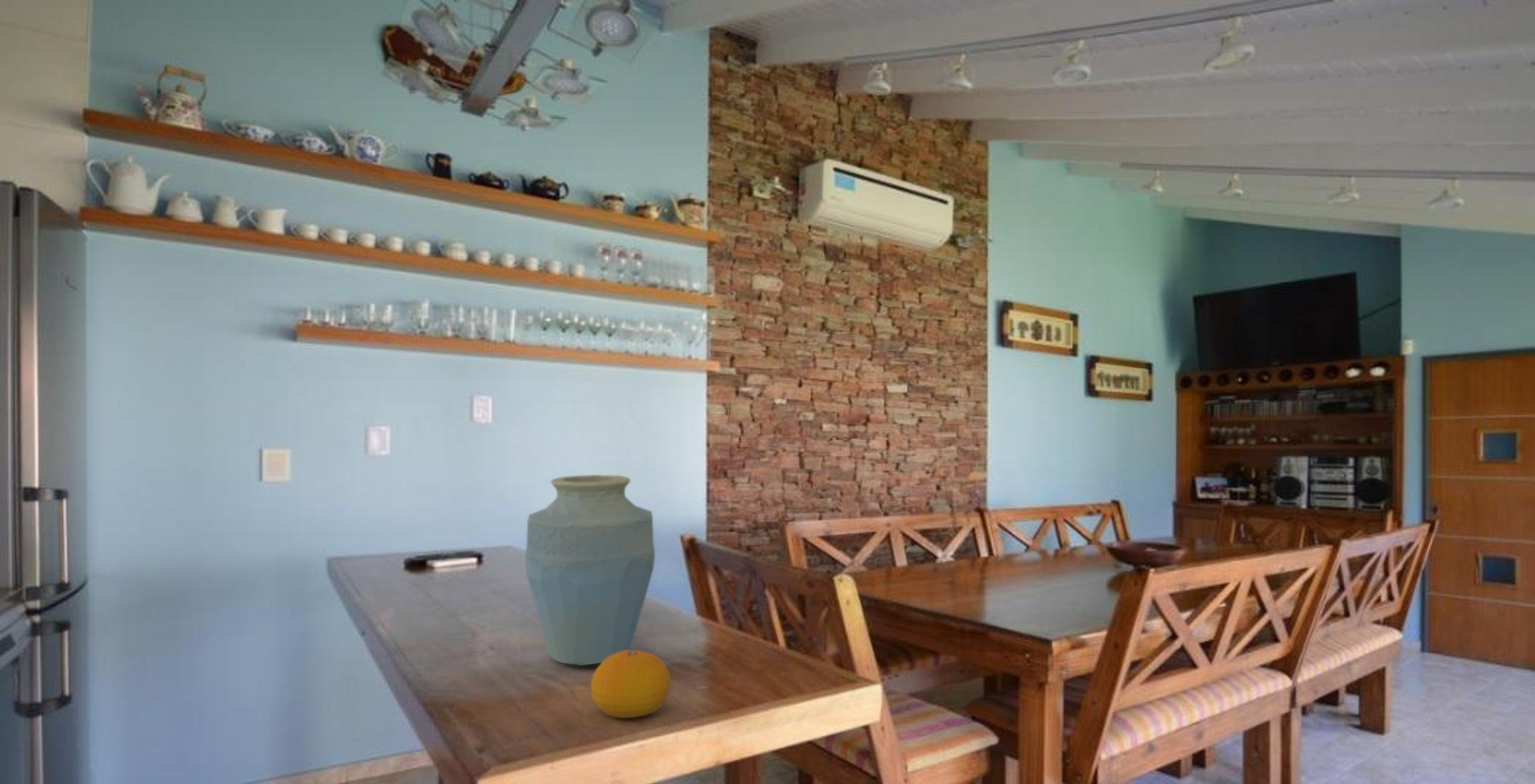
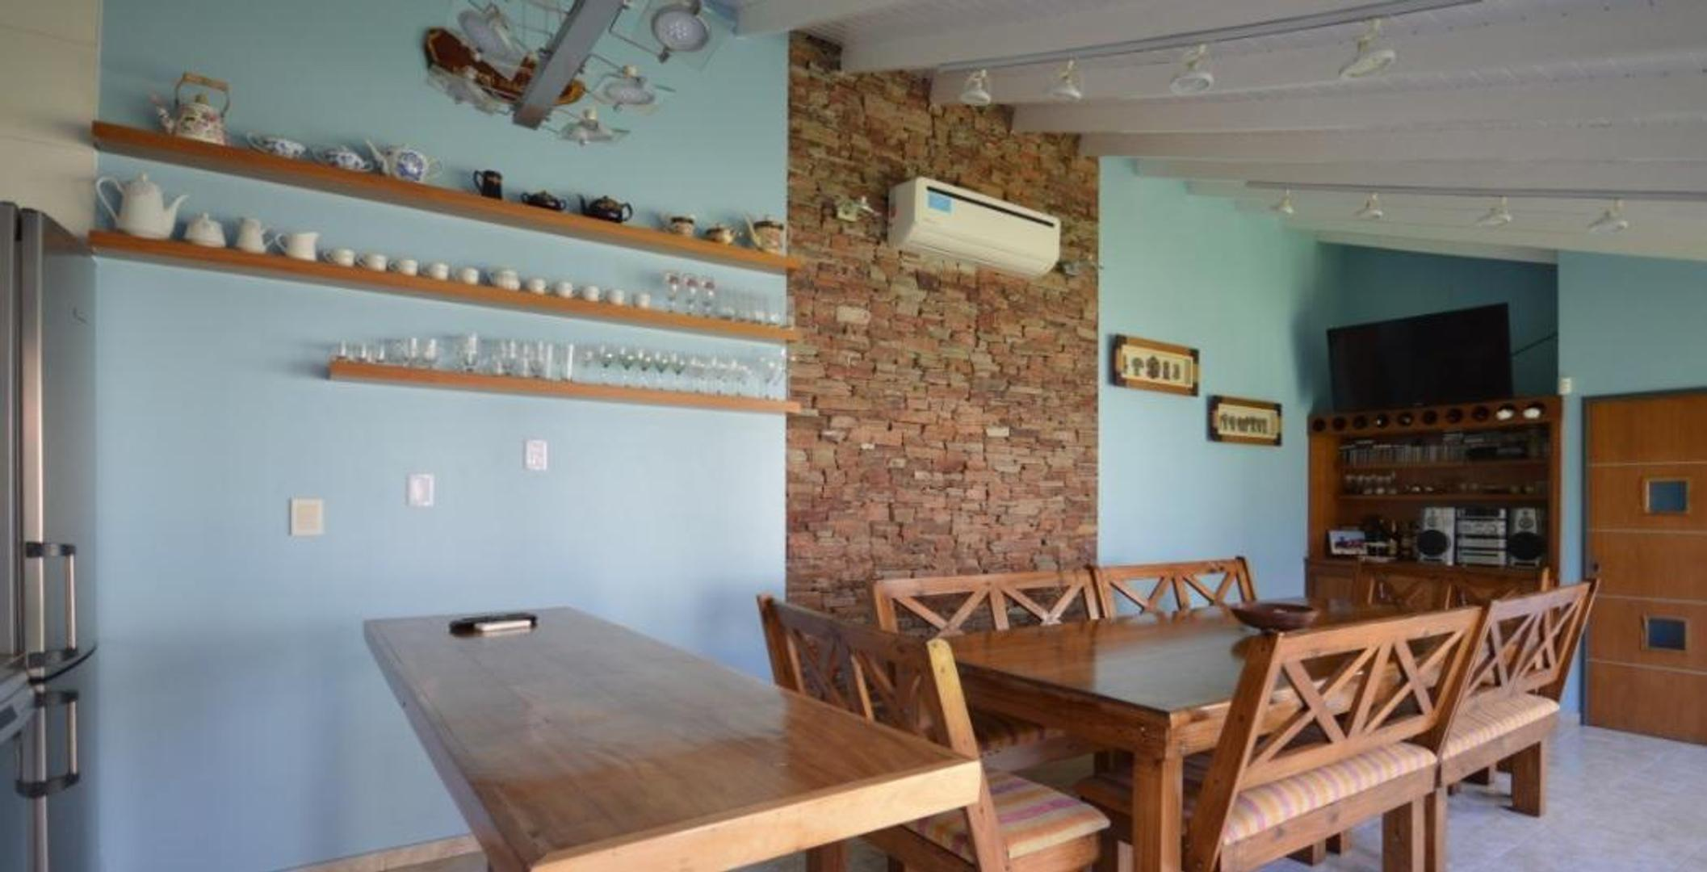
- fruit [590,650,671,719]
- vase [524,474,656,666]
